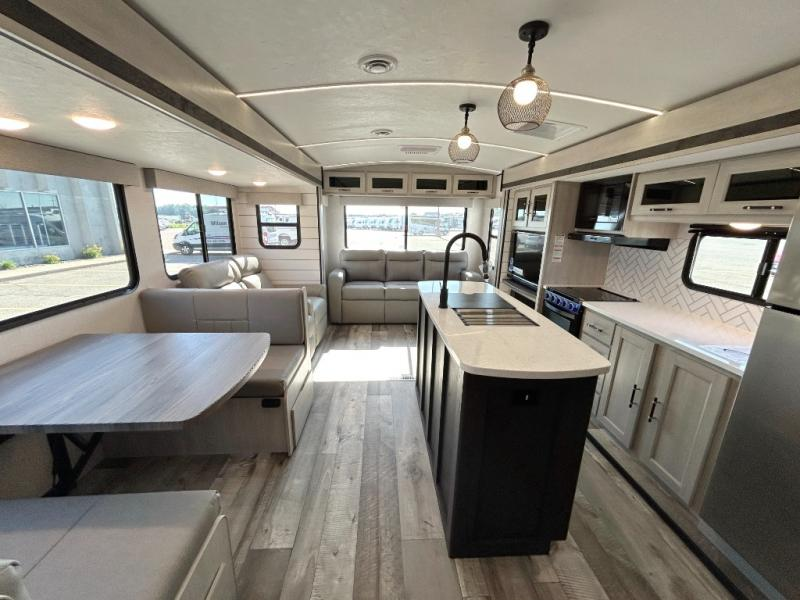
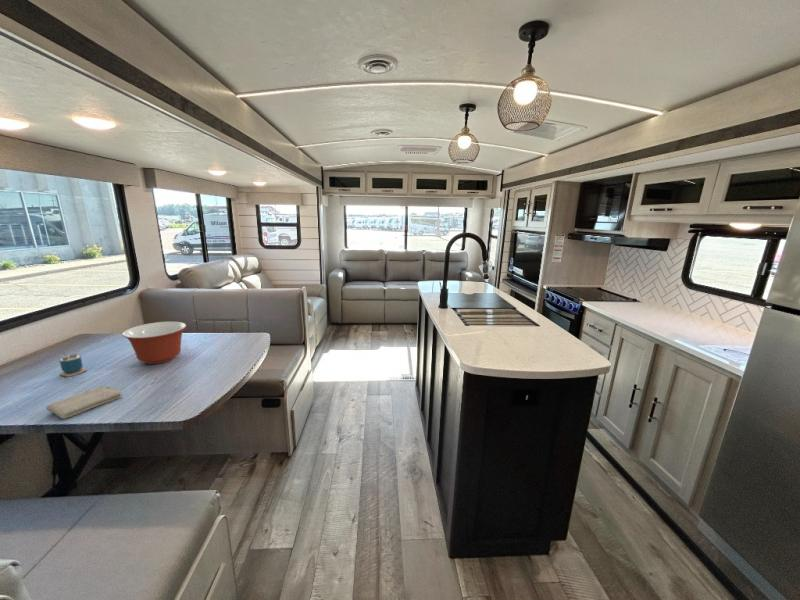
+ mixing bowl [121,321,187,365]
+ washcloth [45,385,123,420]
+ cup [58,349,88,378]
